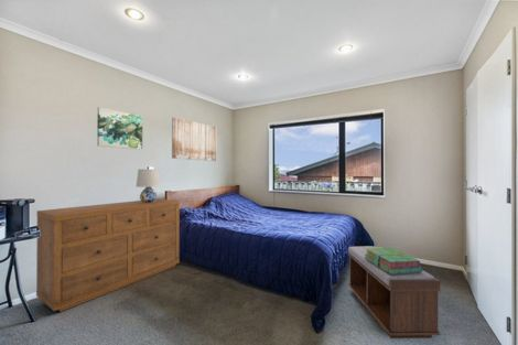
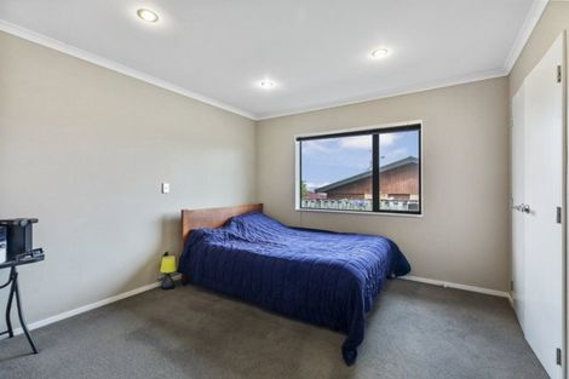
- dresser [35,197,181,313]
- wall art [171,116,218,162]
- stack of books [365,247,423,274]
- table lamp [136,169,161,203]
- wall art [96,106,143,151]
- bench [347,245,441,339]
